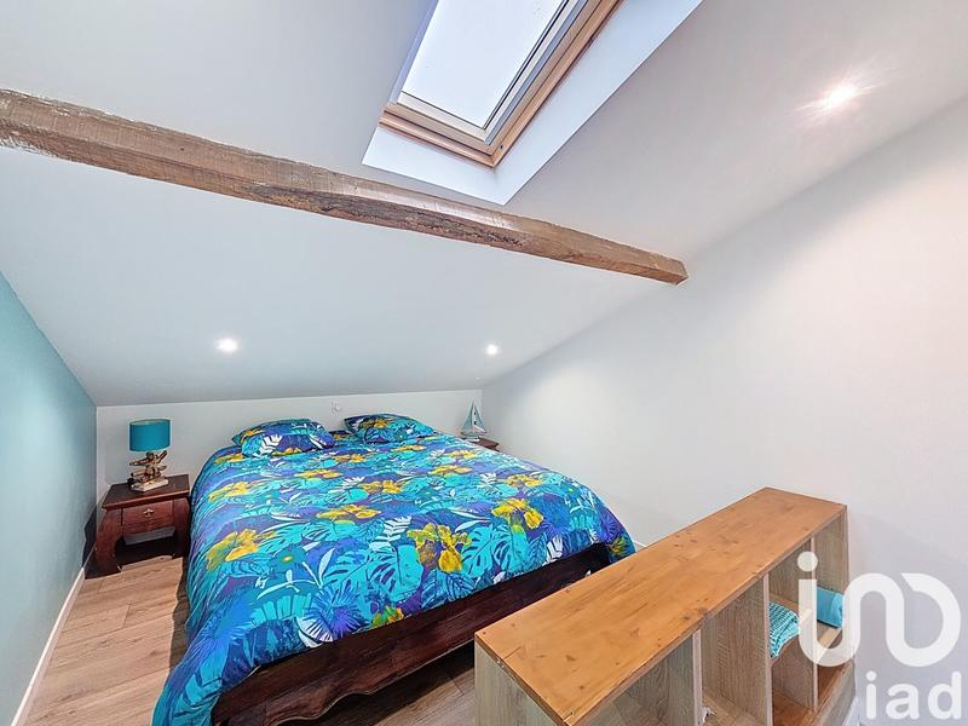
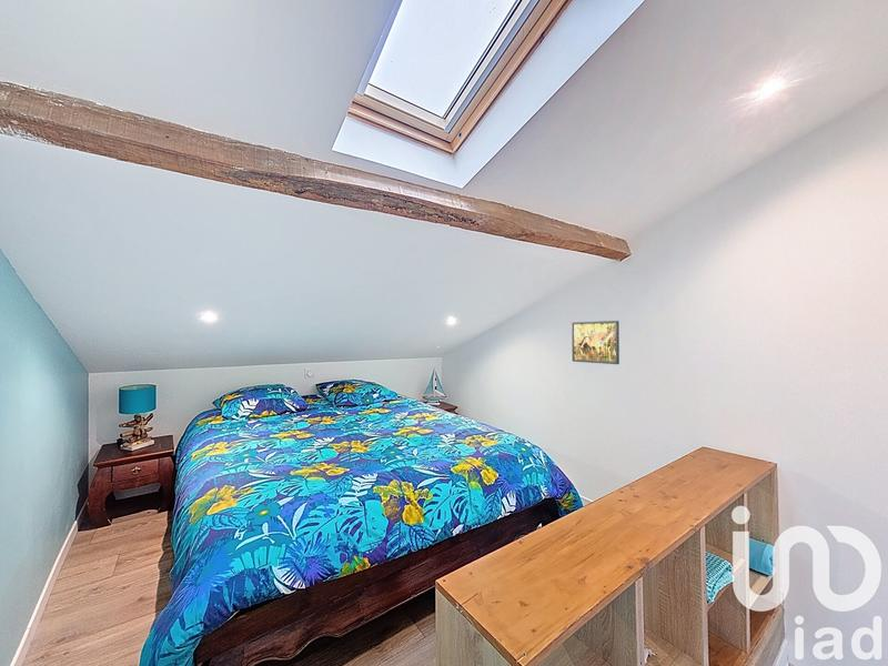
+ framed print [571,320,620,365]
